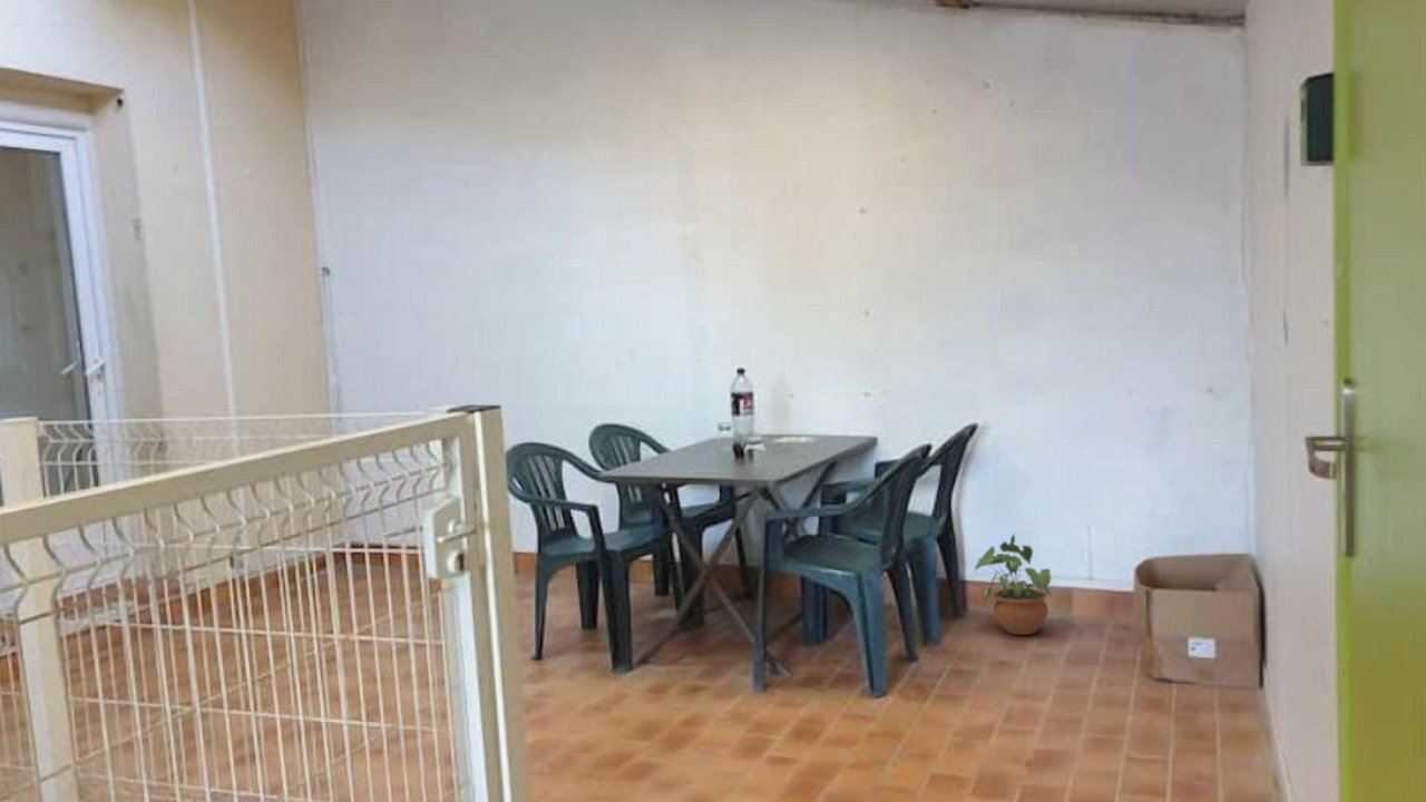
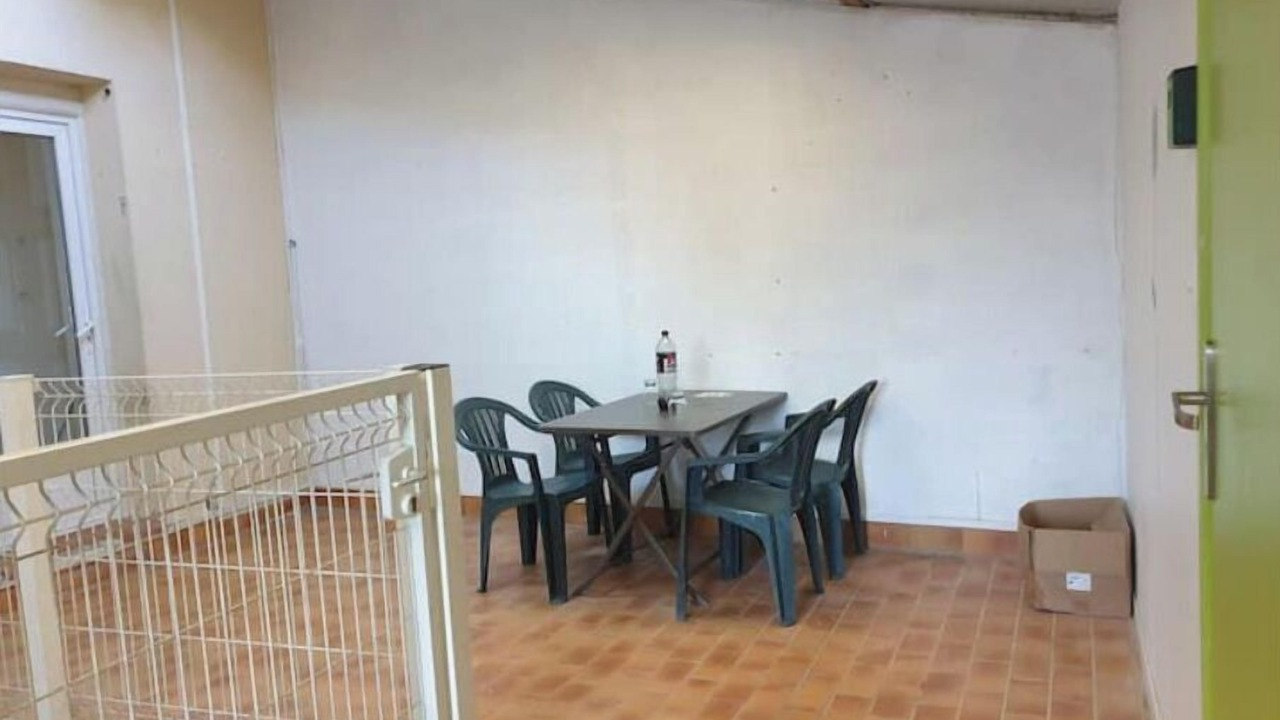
- potted plant [974,532,1053,636]
